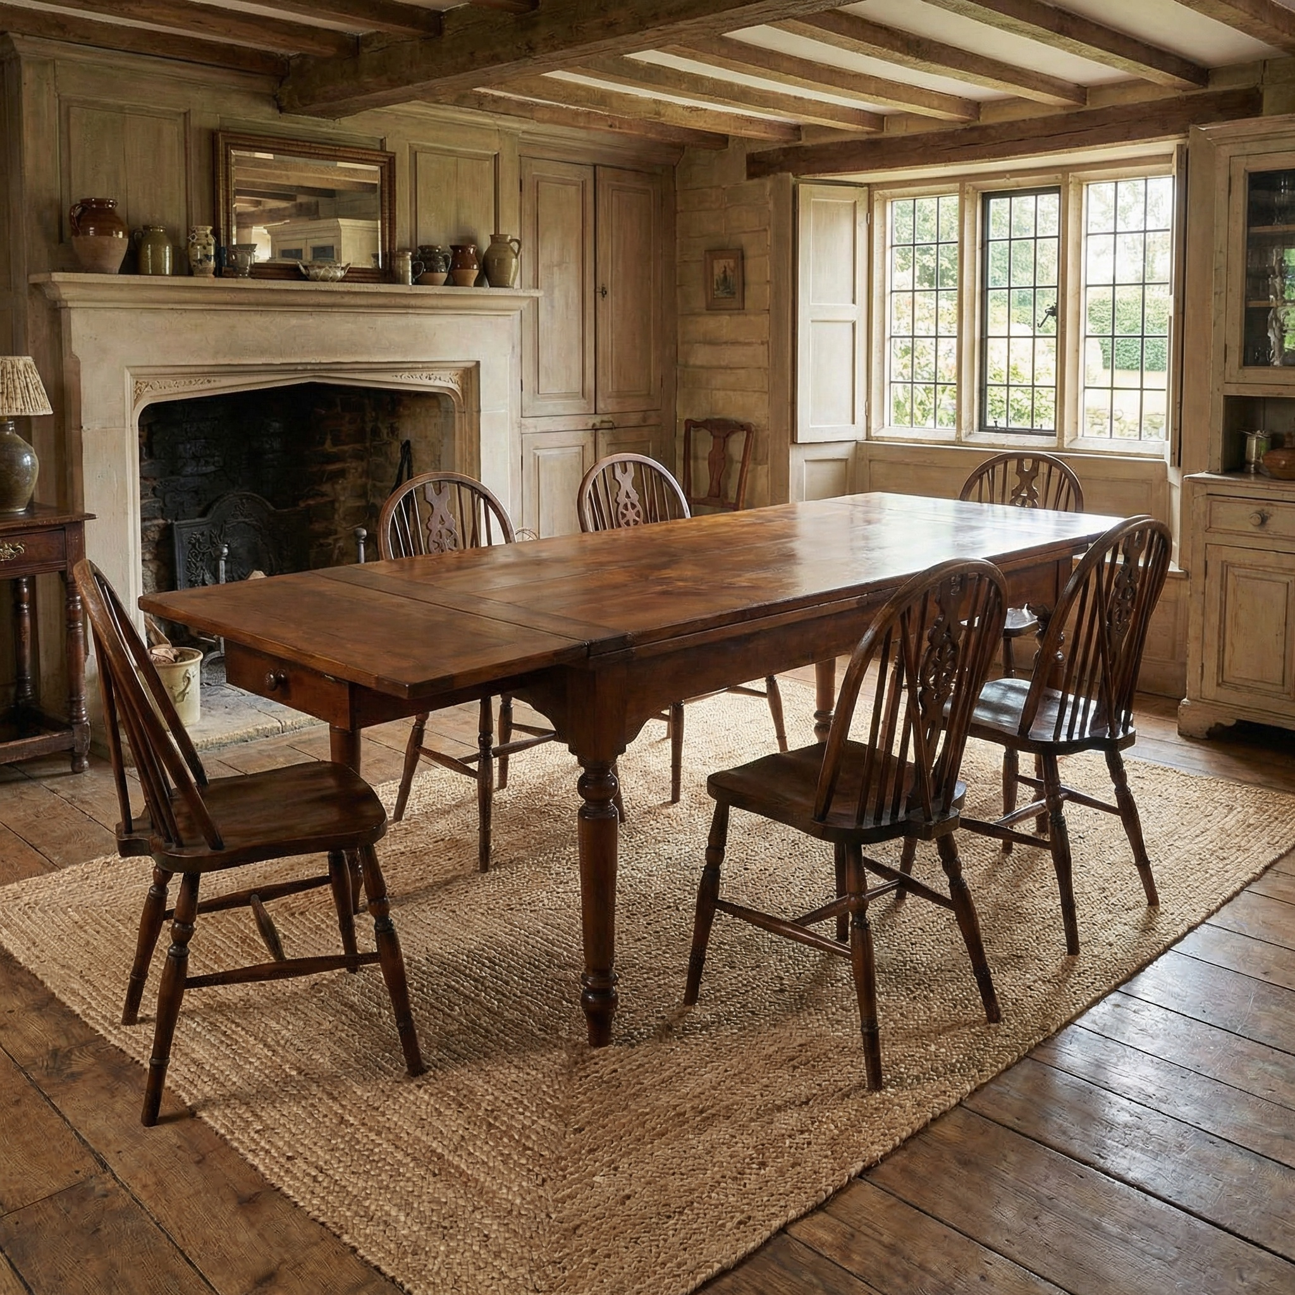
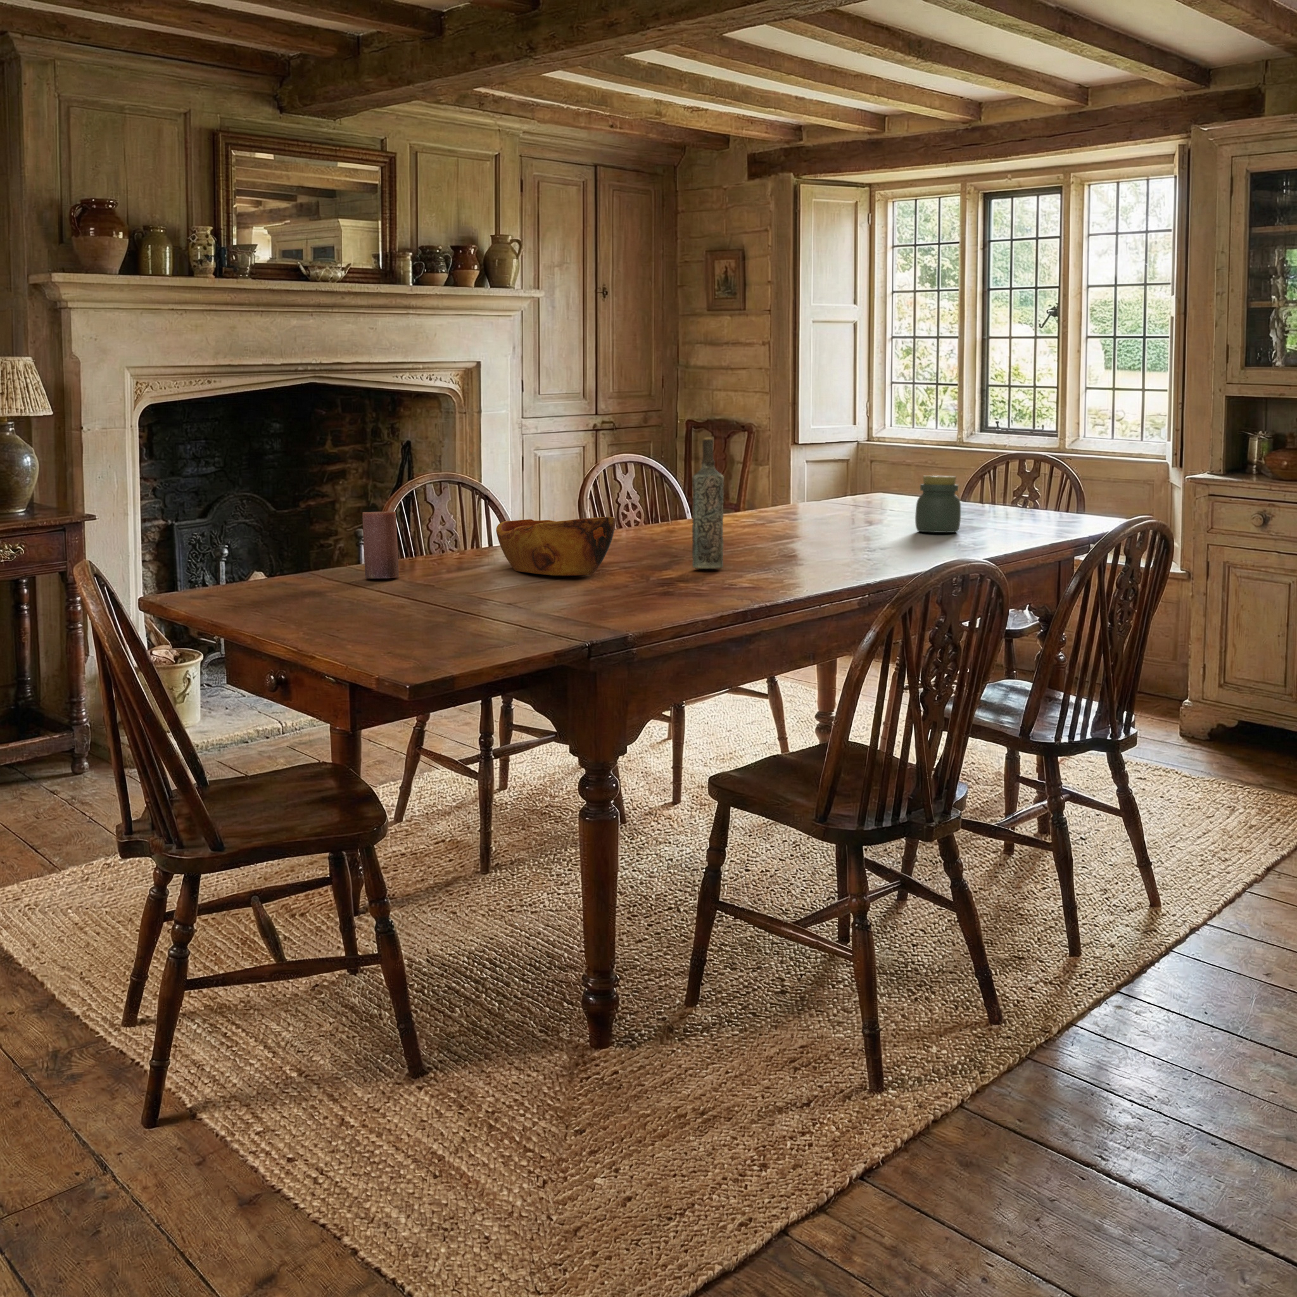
+ bottle [691,437,725,570]
+ jar [915,475,961,533]
+ candle [361,511,399,578]
+ wooden bowl [495,517,616,576]
